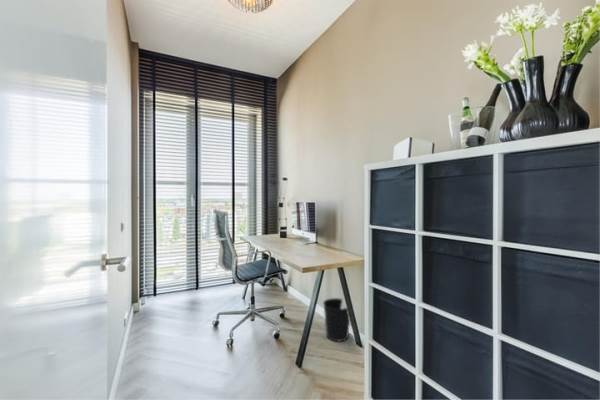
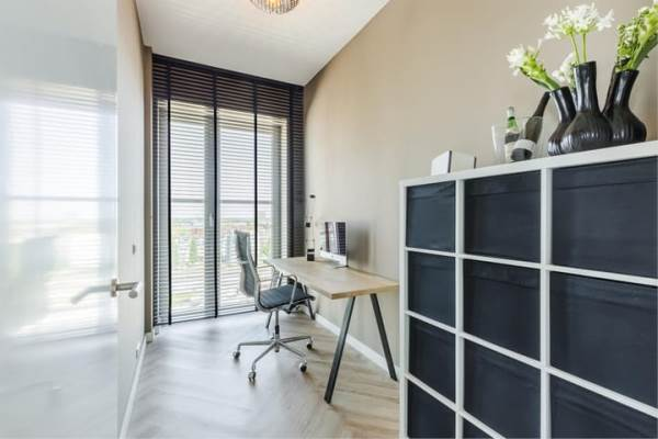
- wastebasket [322,297,351,342]
